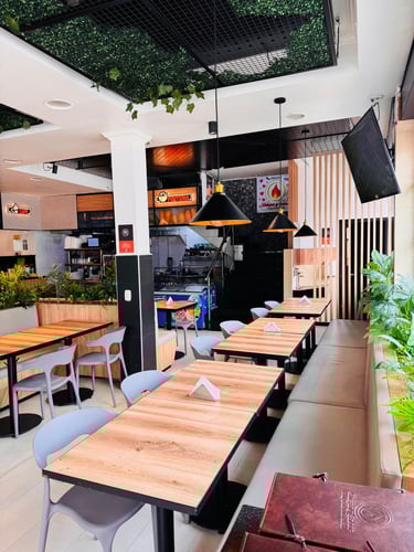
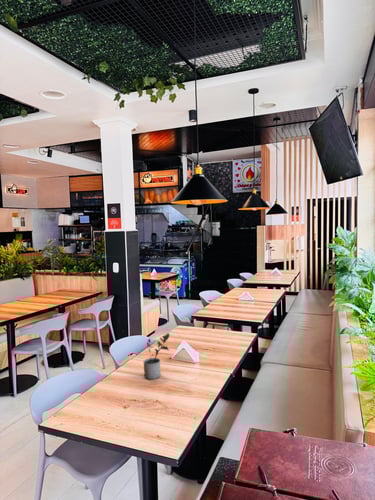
+ potted plant [142,332,170,380]
